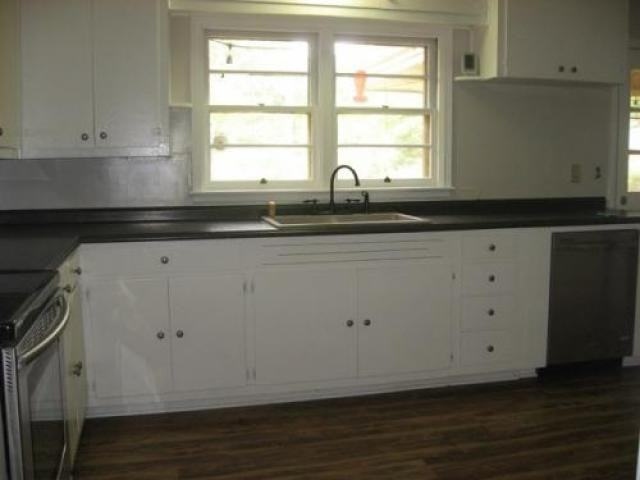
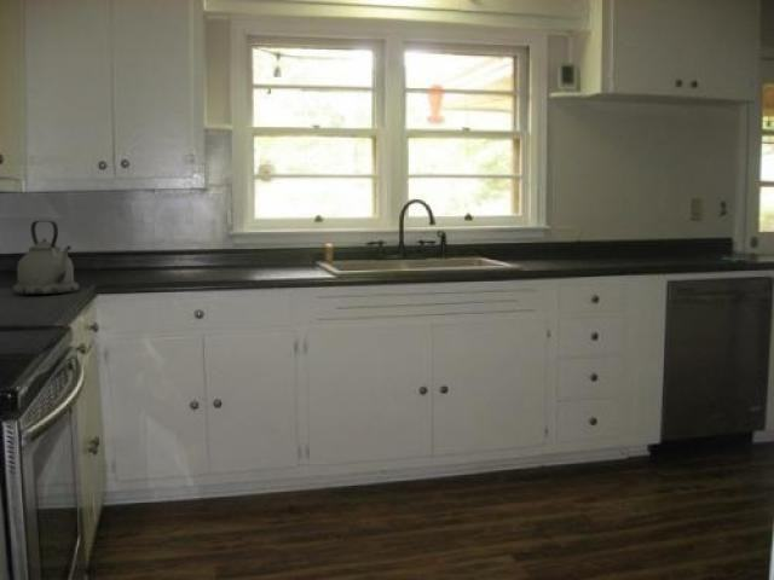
+ kettle [11,220,81,295]
